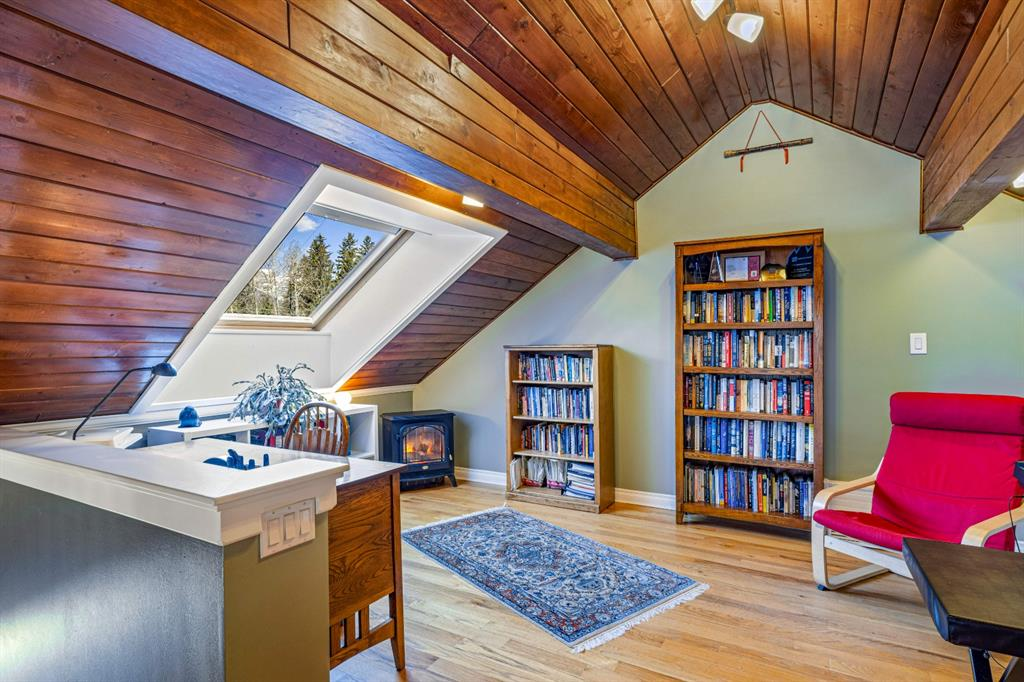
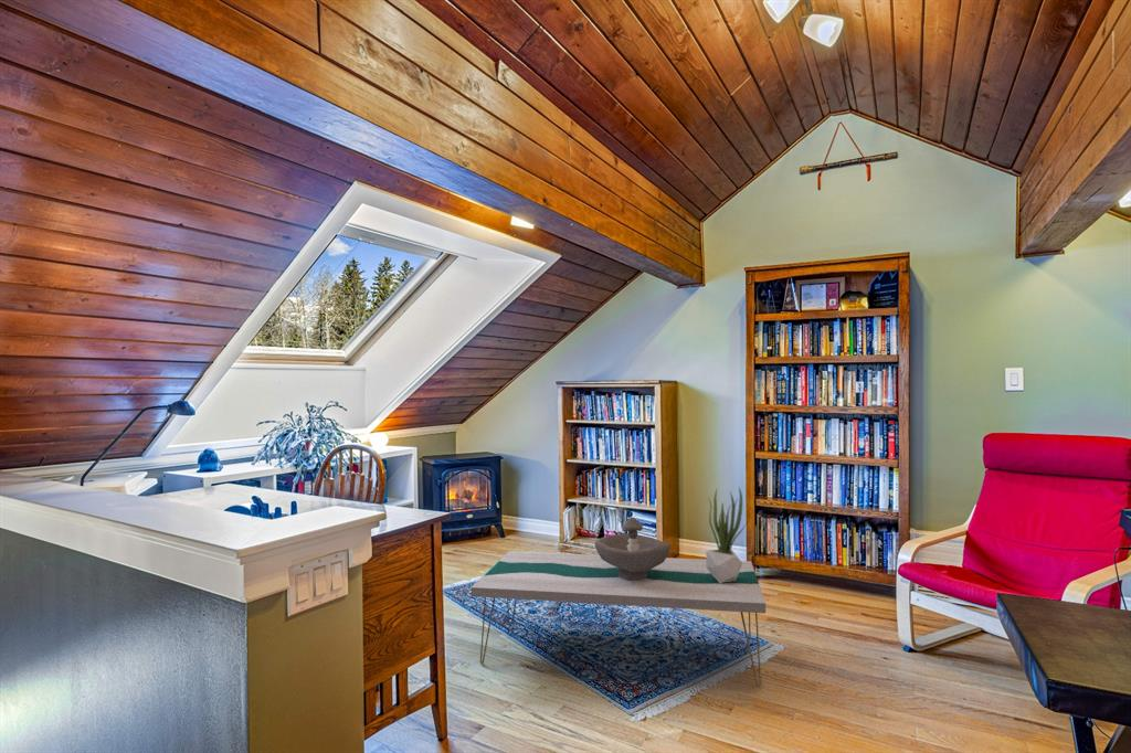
+ decorative bowl [594,517,672,581]
+ potted plant [705,487,748,583]
+ coffee table [471,550,767,688]
